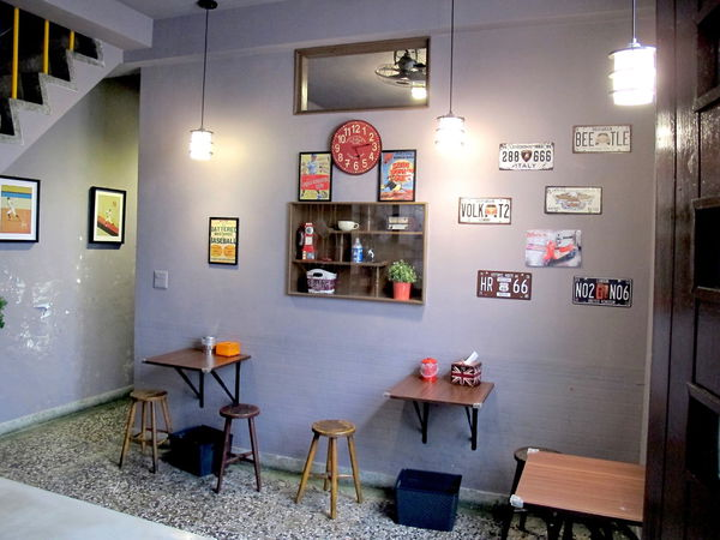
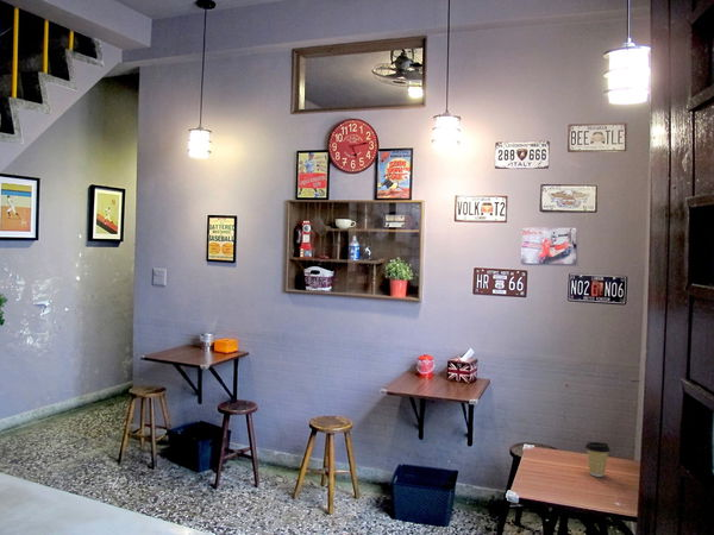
+ coffee cup [584,441,612,478]
